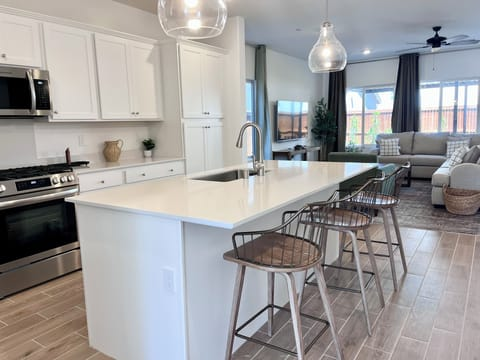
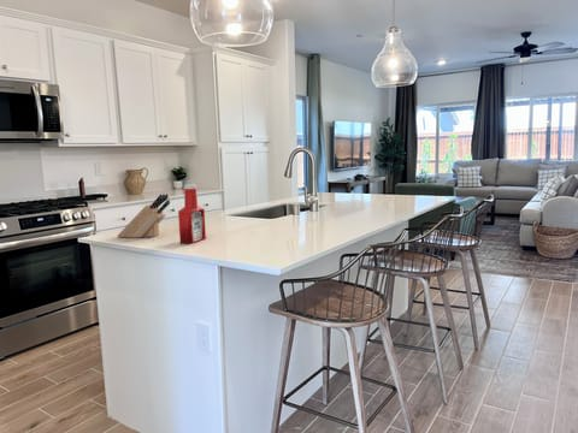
+ knife block [117,192,171,238]
+ soap bottle [177,183,207,245]
